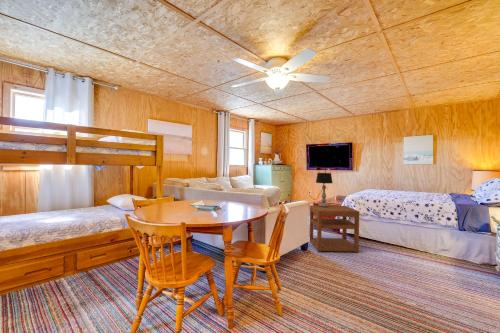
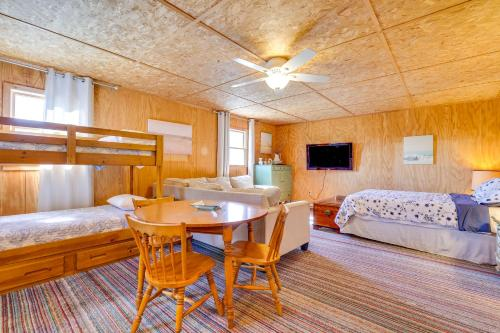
- nightstand [309,204,360,253]
- table lamp [315,172,334,207]
